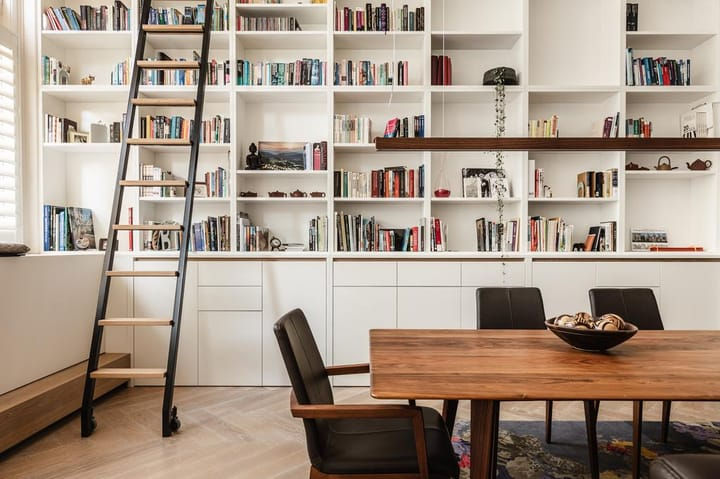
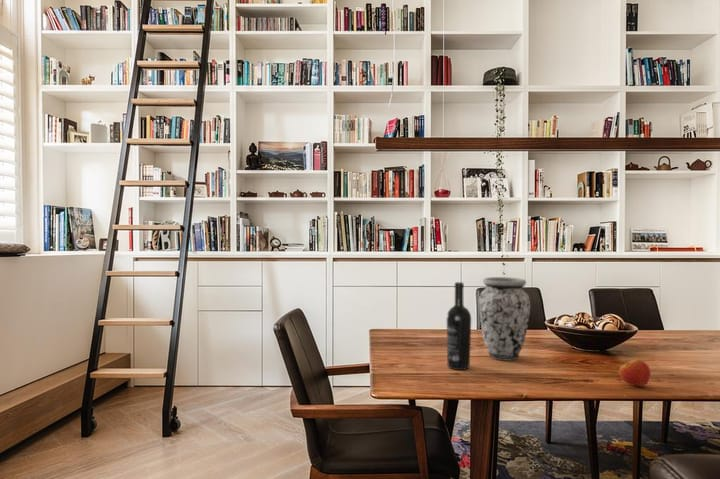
+ wine bottle [446,281,472,371]
+ apple [618,359,652,387]
+ vase [478,276,531,362]
